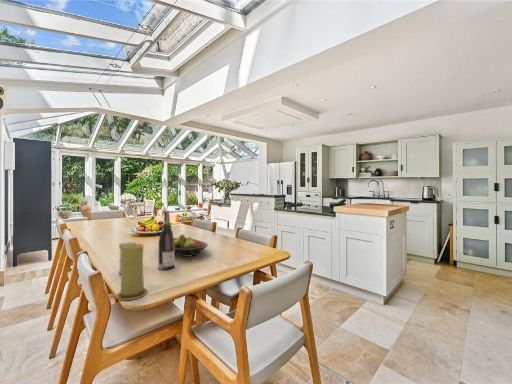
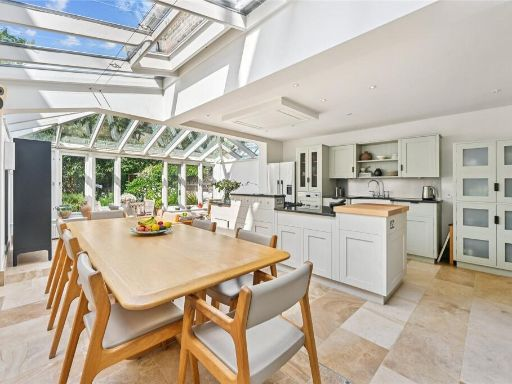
- fruit bowl [174,233,209,257]
- wine bottle [157,210,175,271]
- candle [115,242,149,301]
- candle [118,241,137,275]
